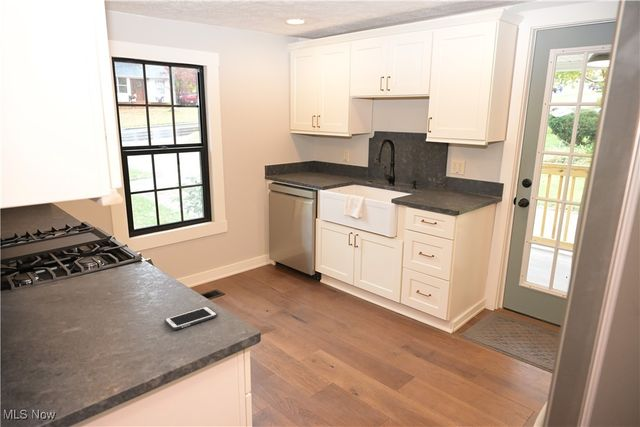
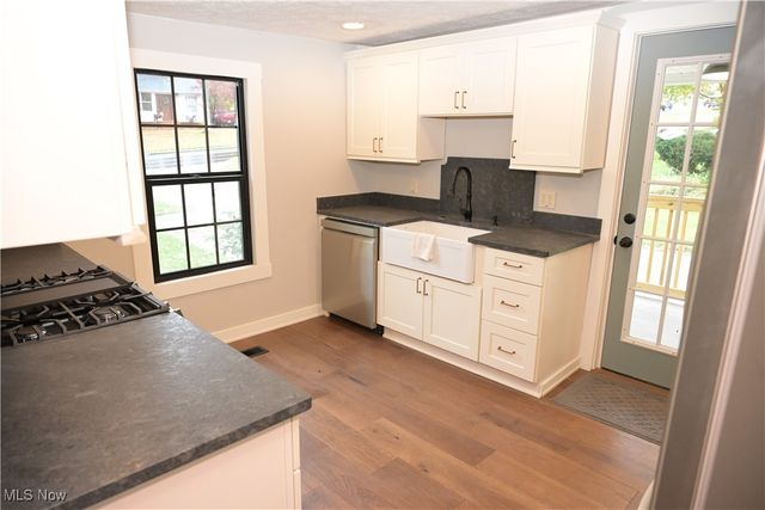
- cell phone [164,305,218,331]
